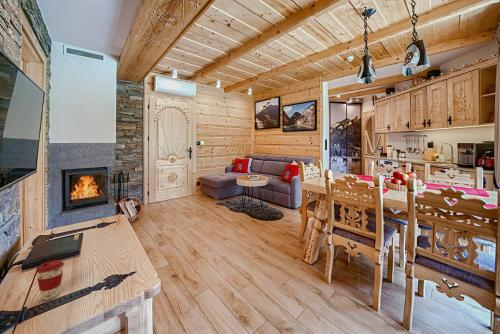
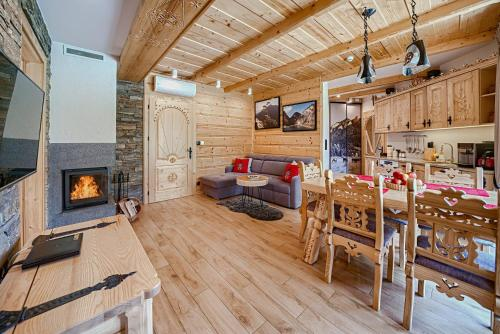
- coffee cup [35,259,65,301]
